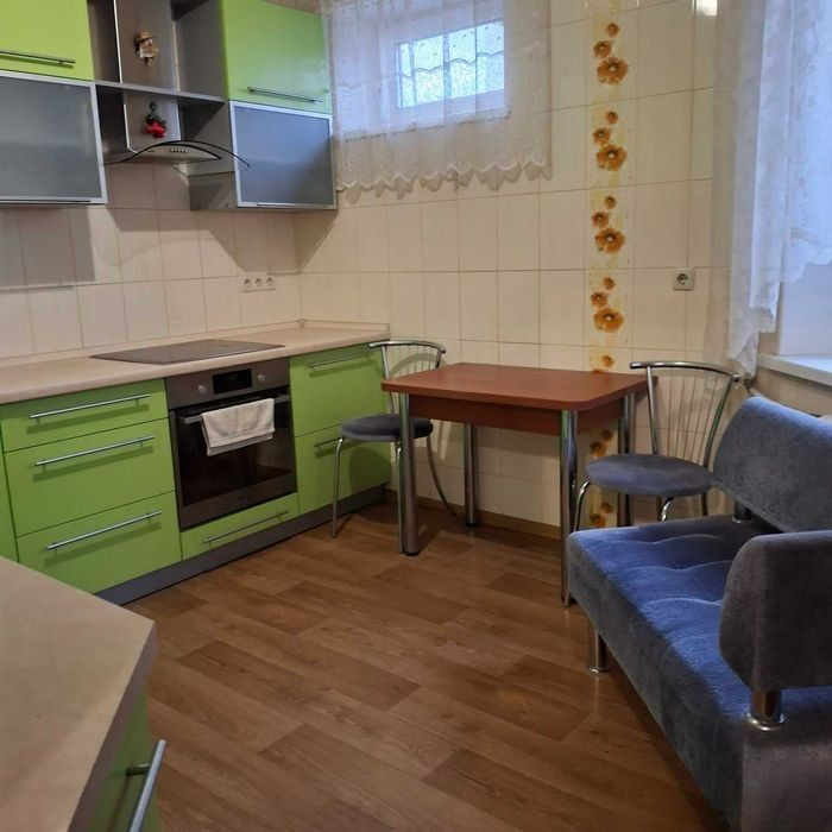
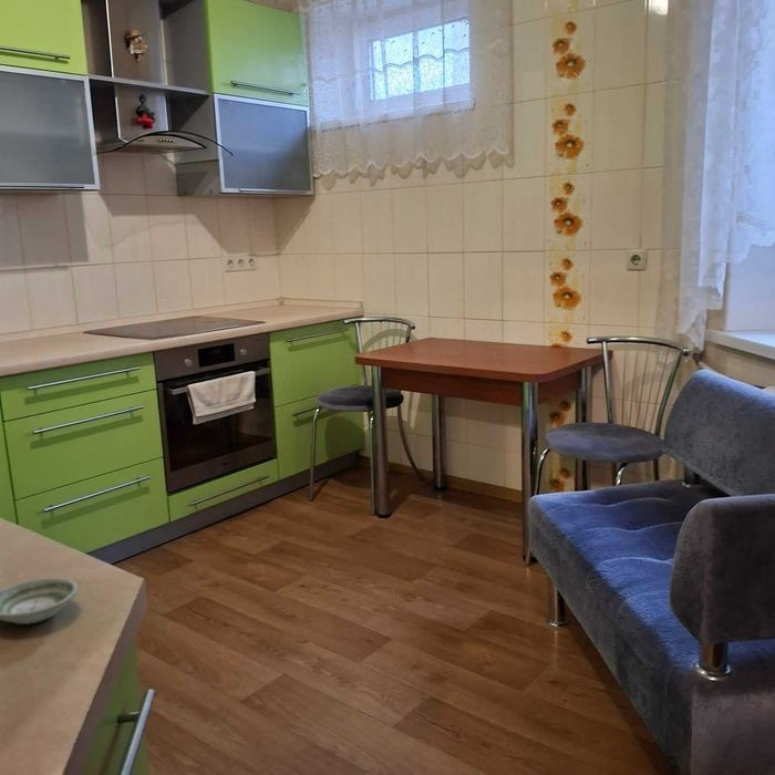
+ saucer [0,577,79,626]
